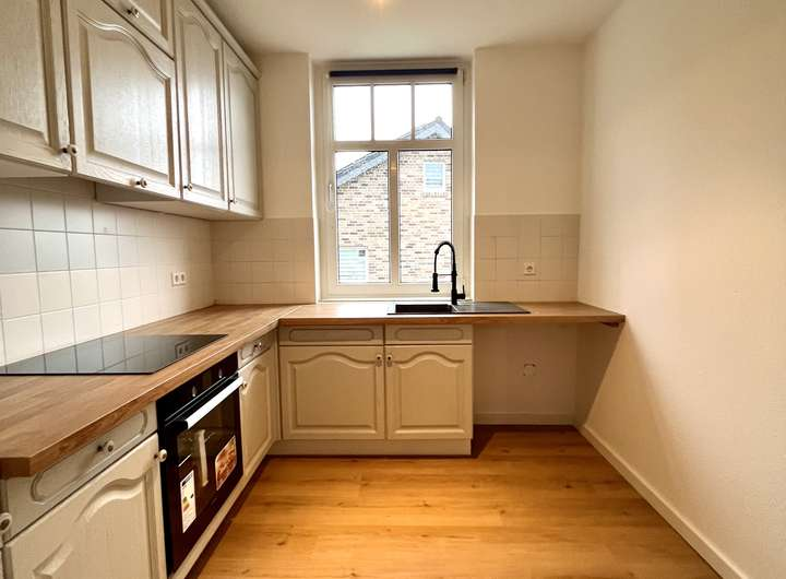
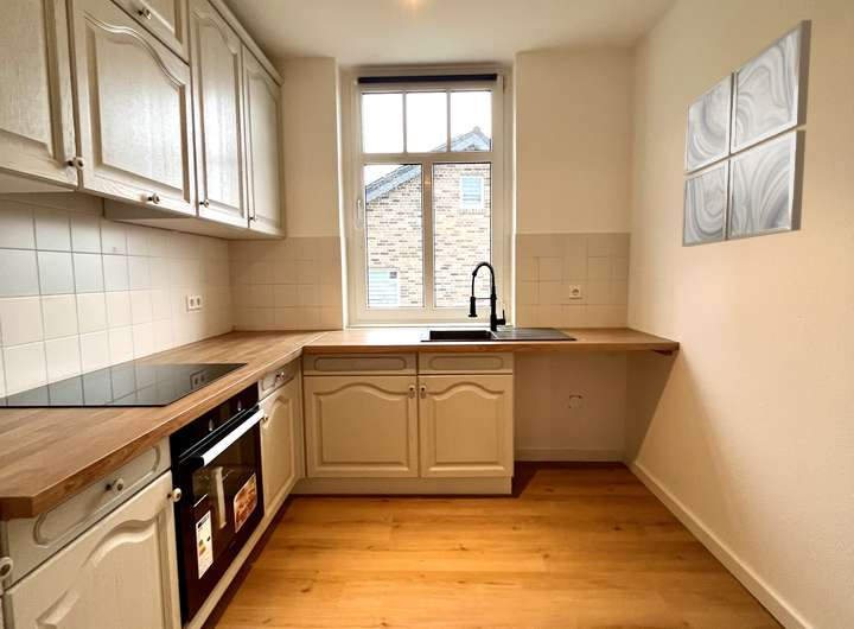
+ wall art [681,19,812,248]
